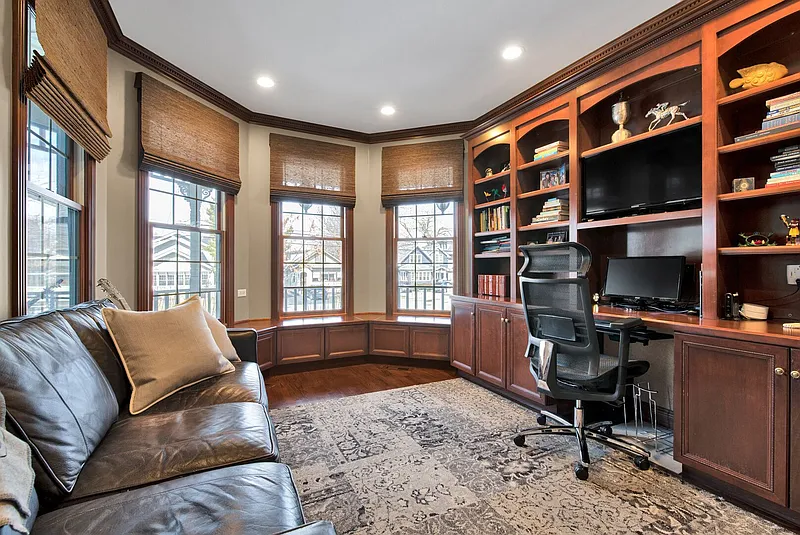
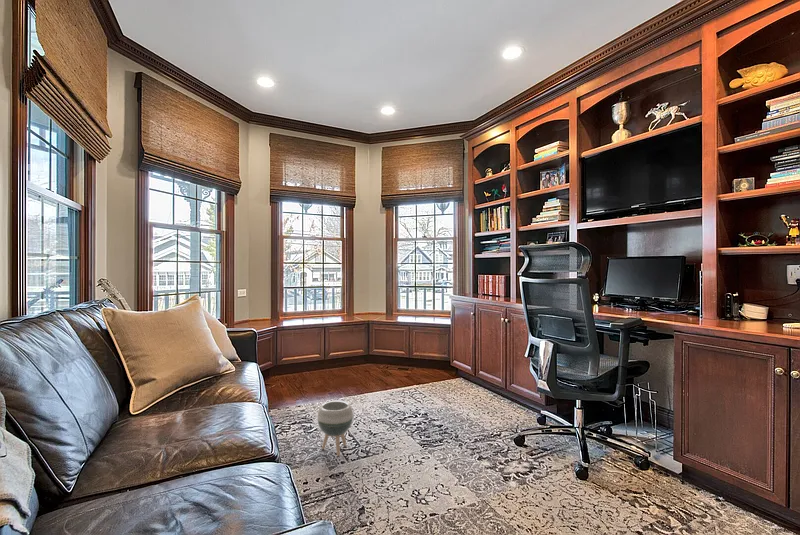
+ planter [316,400,354,457]
